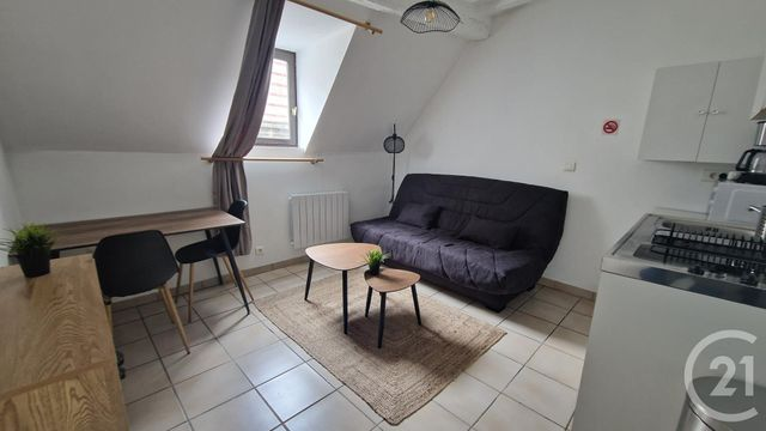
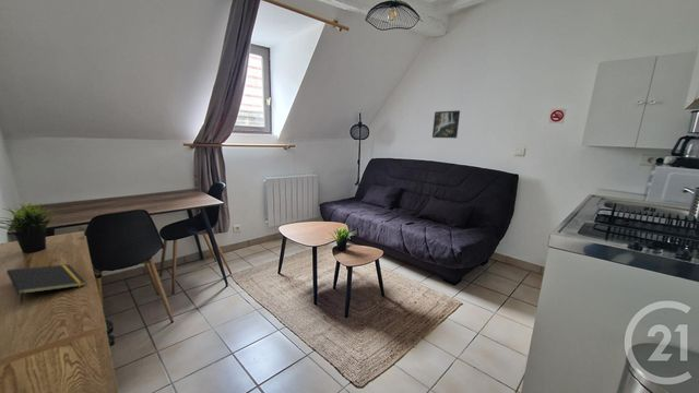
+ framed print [431,109,461,139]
+ notepad [5,263,87,305]
